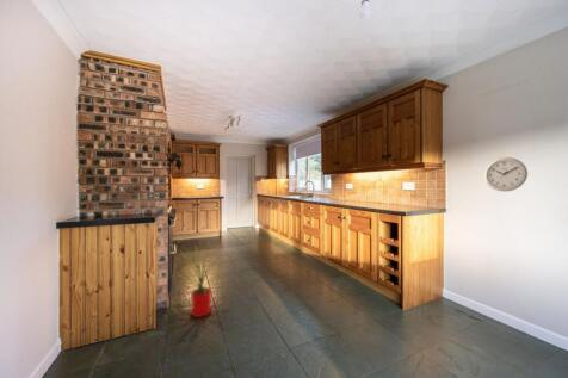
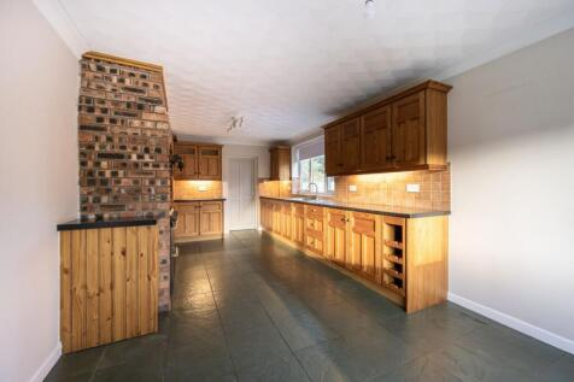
- house plant [173,240,230,318]
- wall clock [483,156,529,192]
